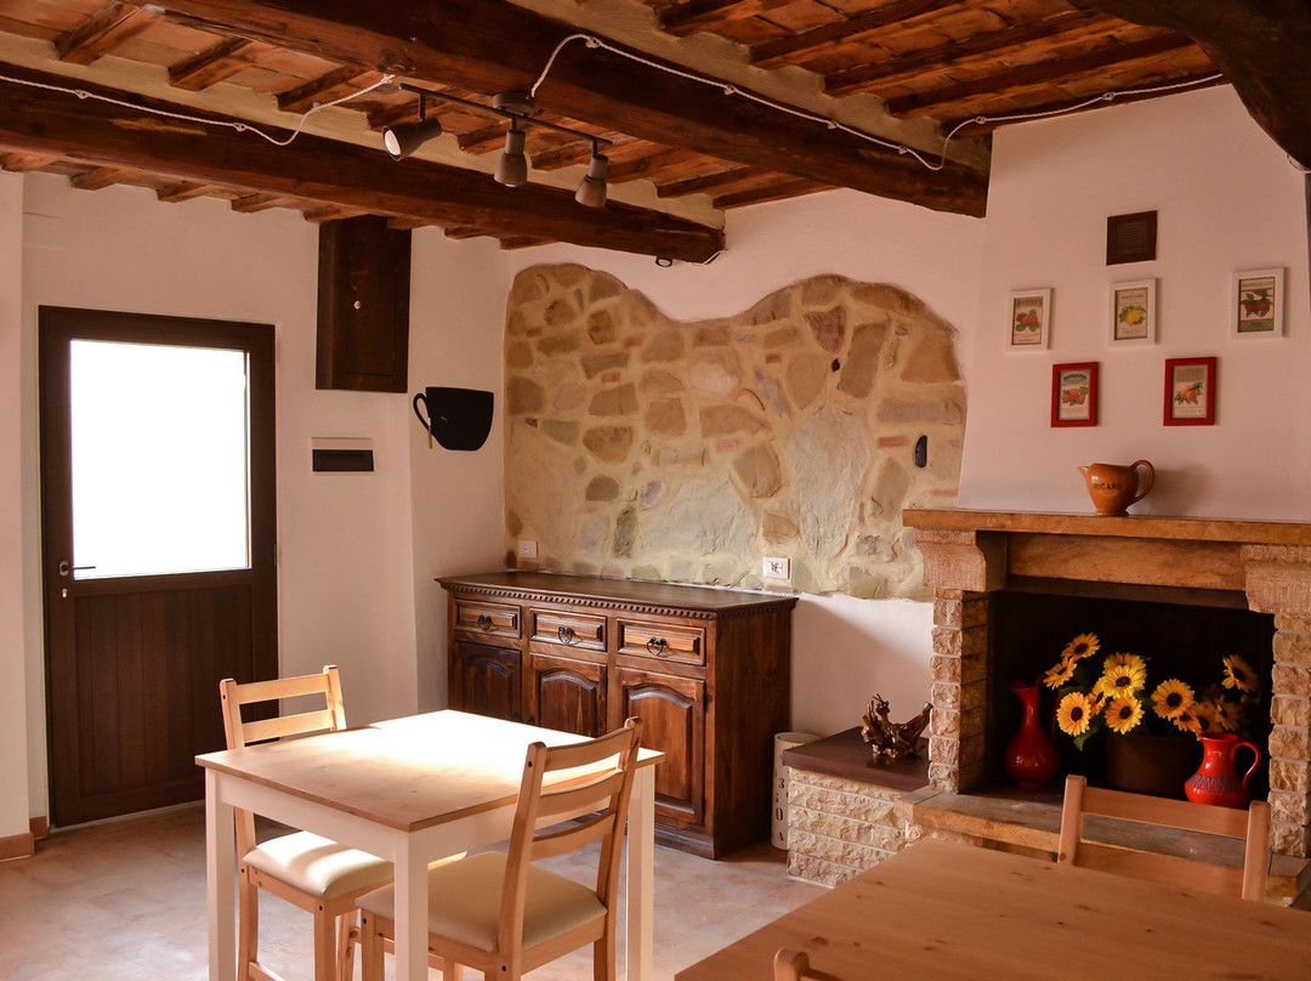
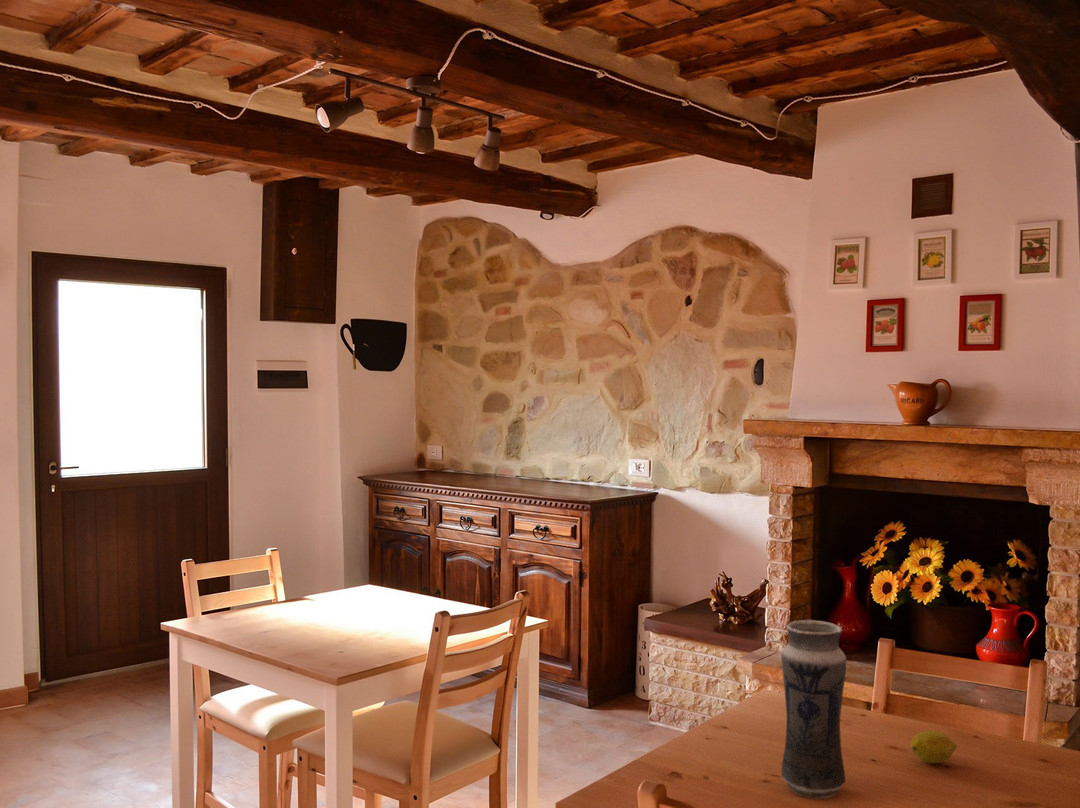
+ fruit [909,730,958,764]
+ vase [780,619,847,800]
